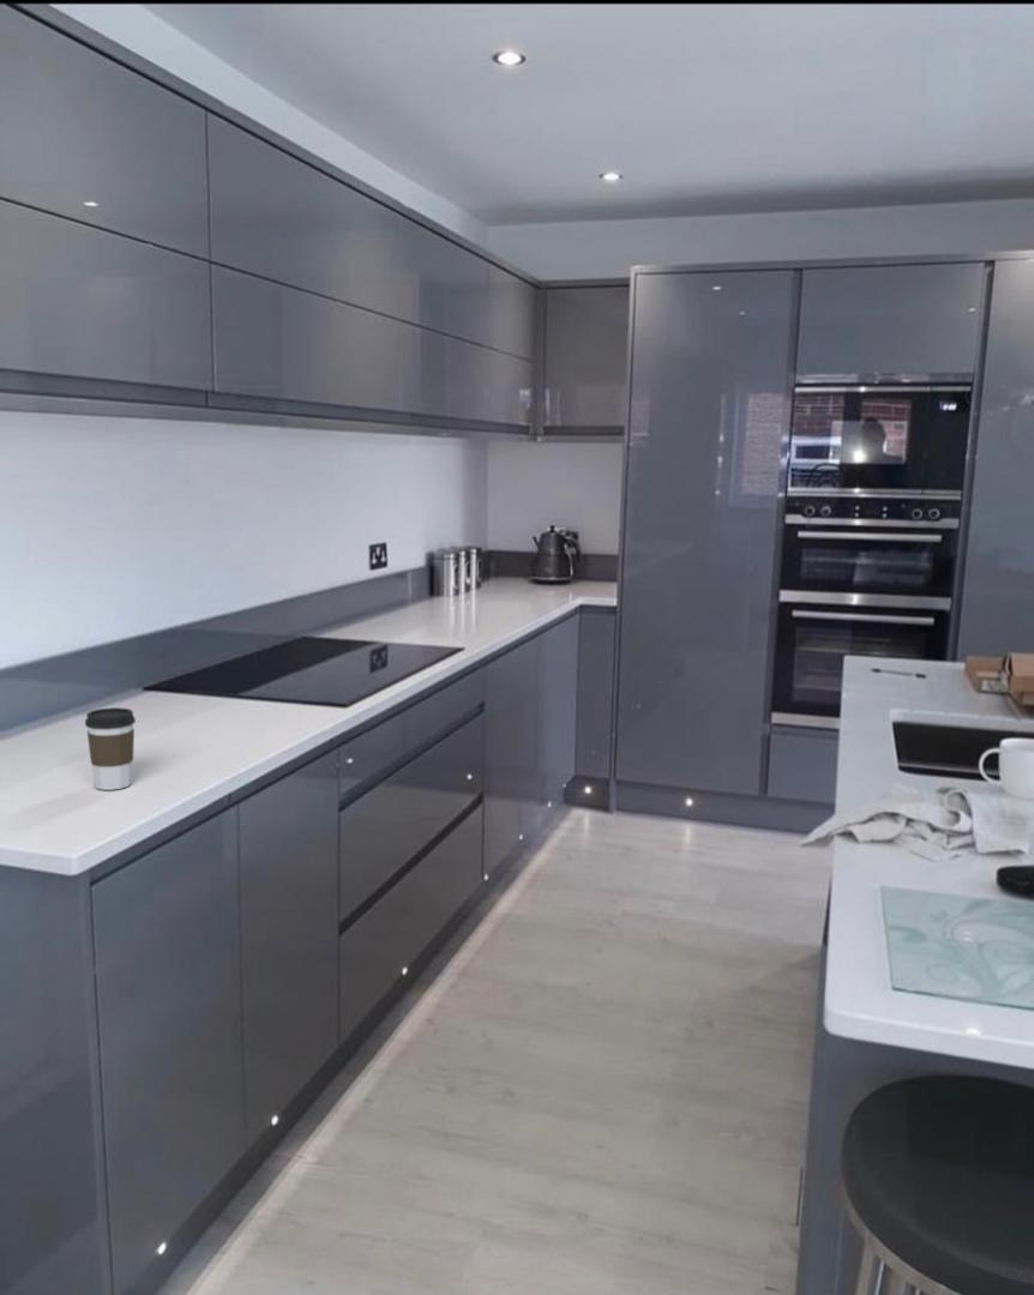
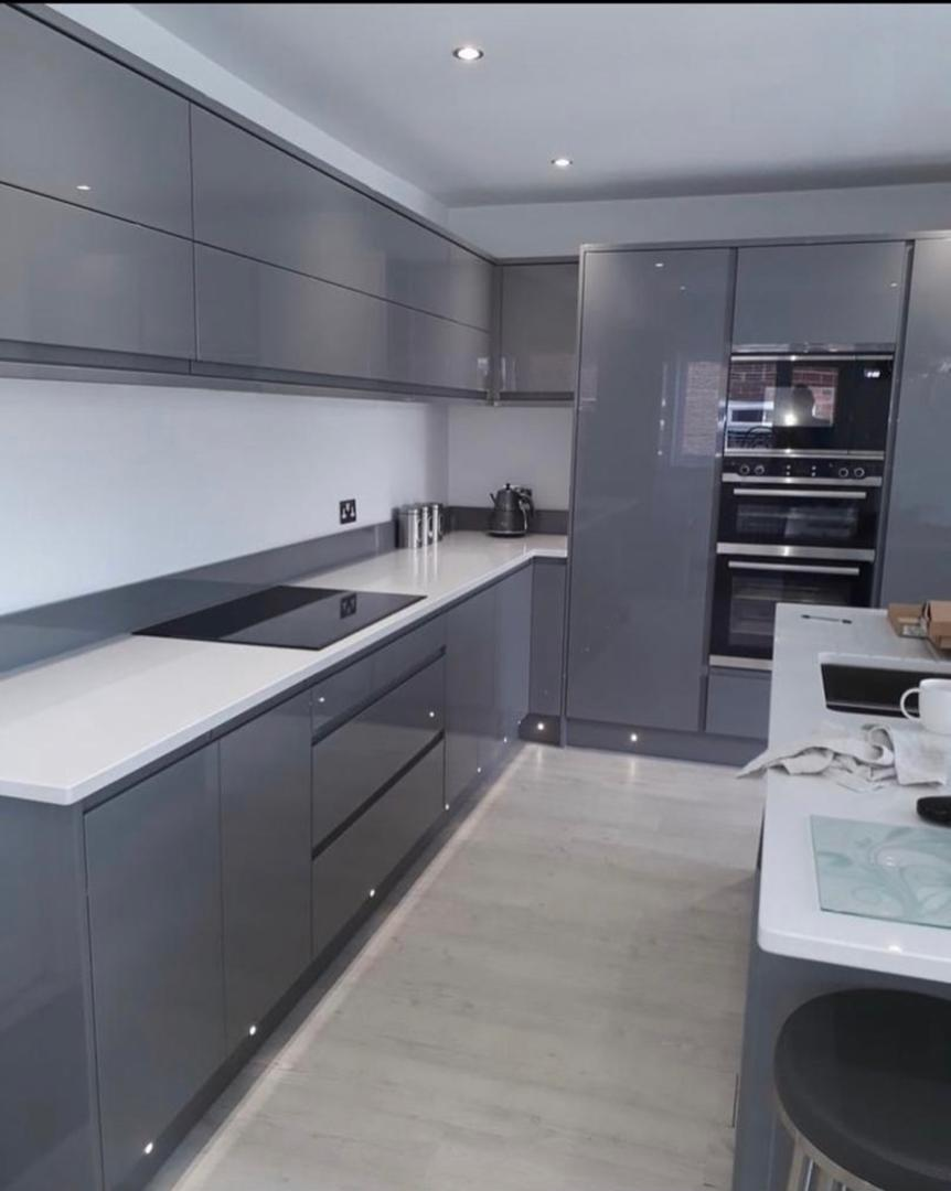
- coffee cup [84,706,137,791]
